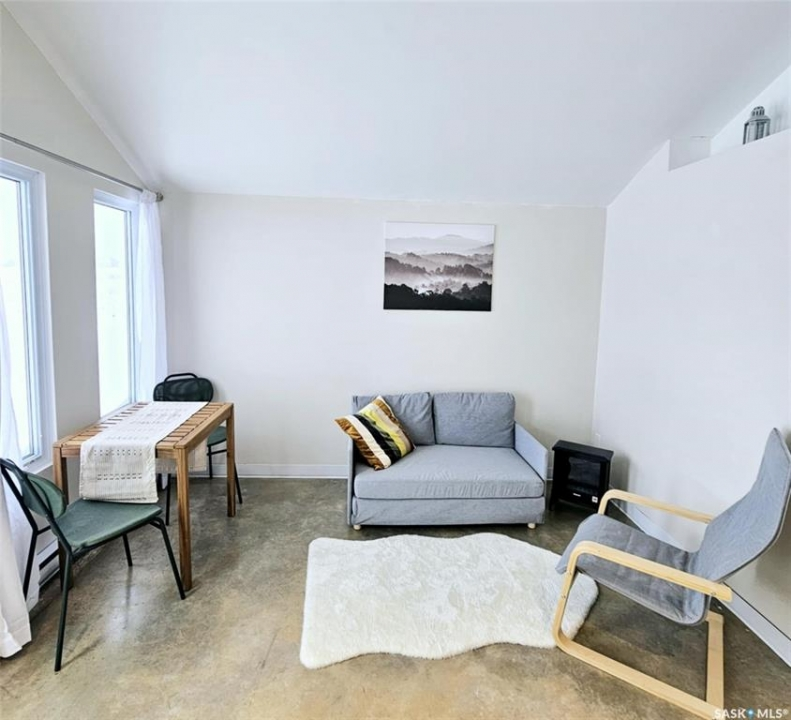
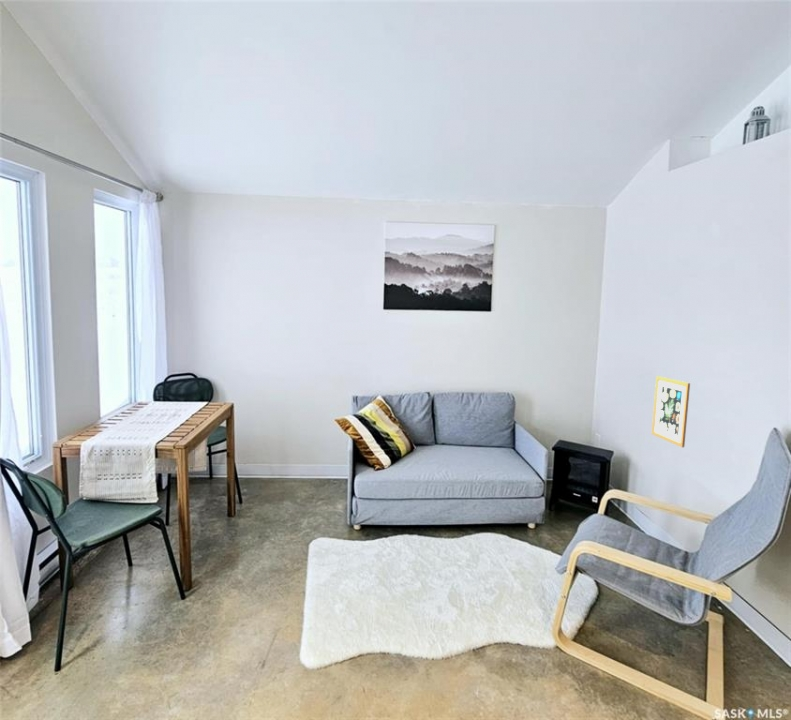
+ wall art [651,375,691,448]
